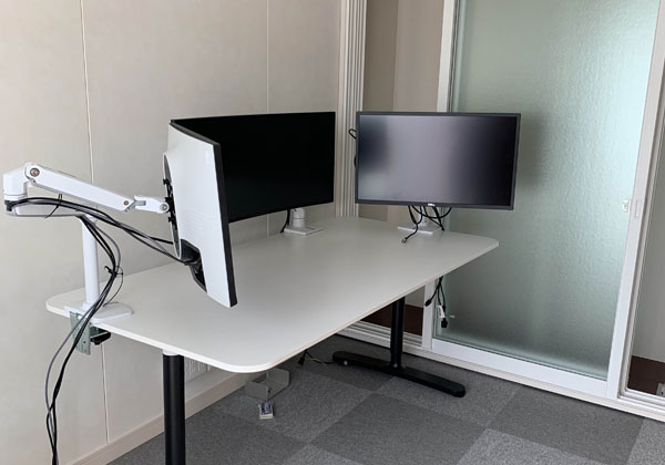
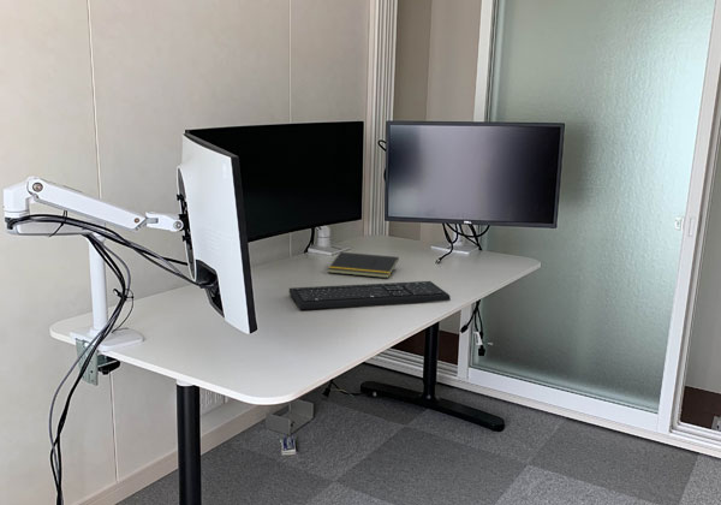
+ notepad [327,251,400,279]
+ keyboard [288,280,452,310]
